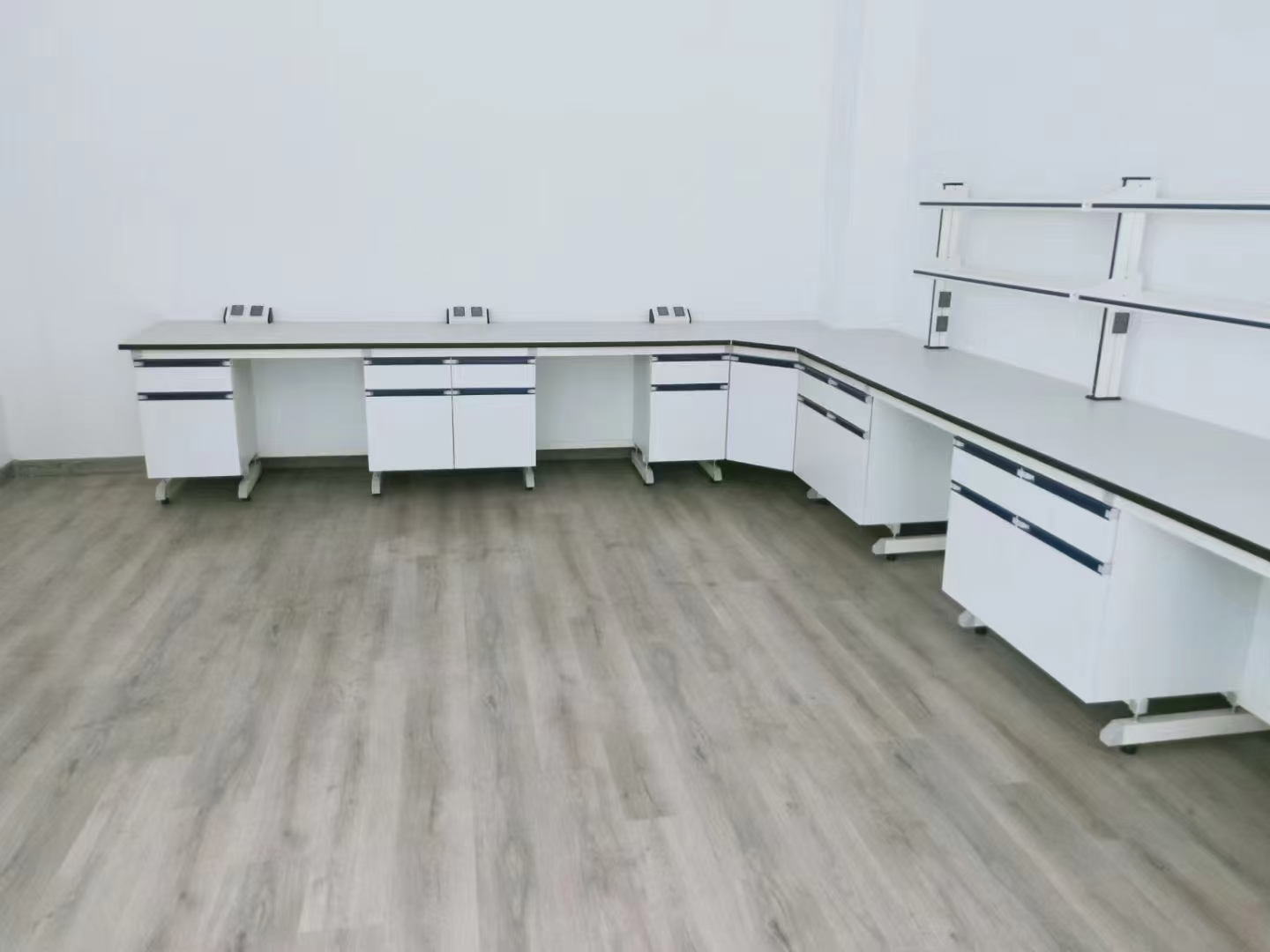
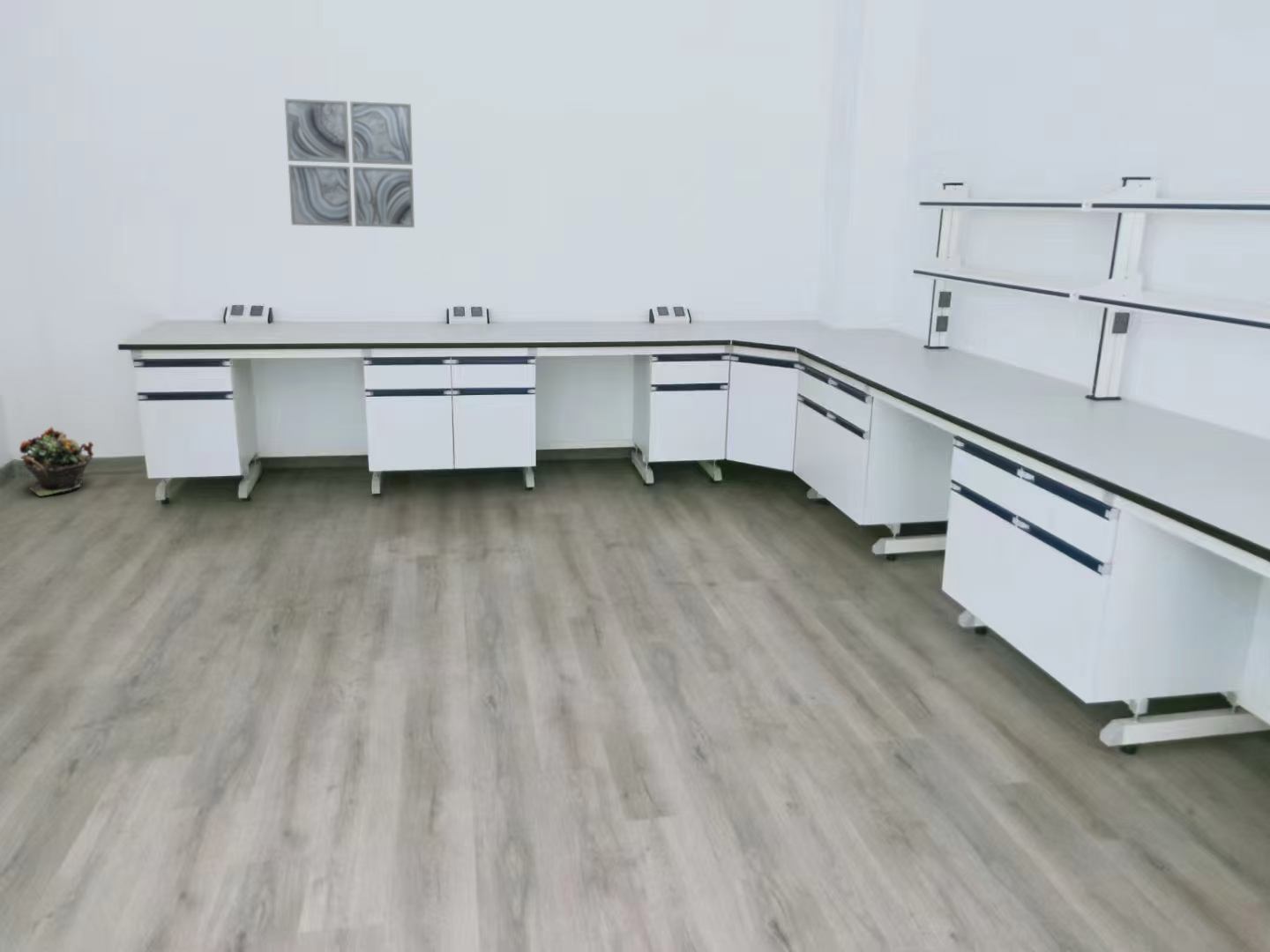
+ potted plant [19,426,94,497]
+ wall art [284,97,415,228]
